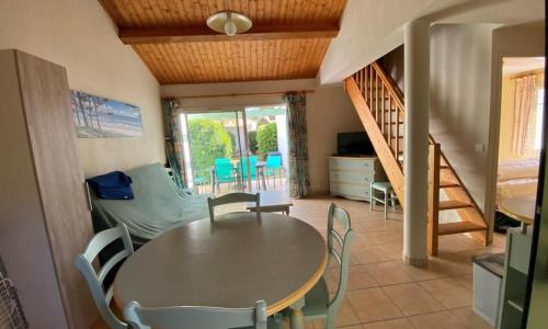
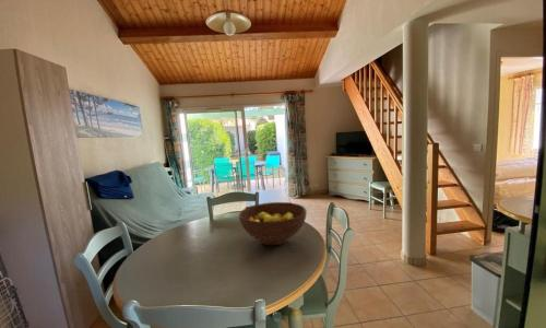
+ fruit bowl [238,201,308,246]
